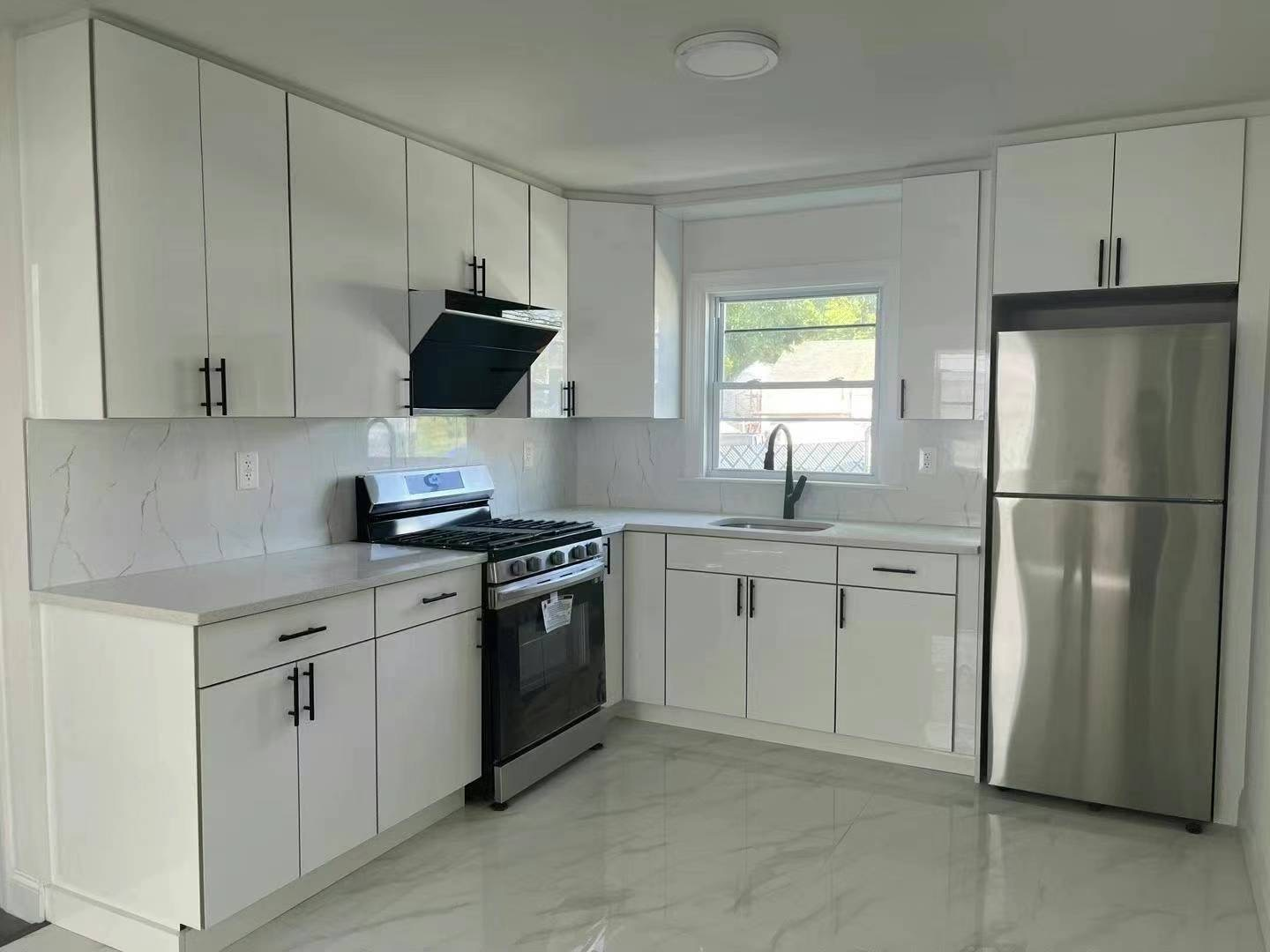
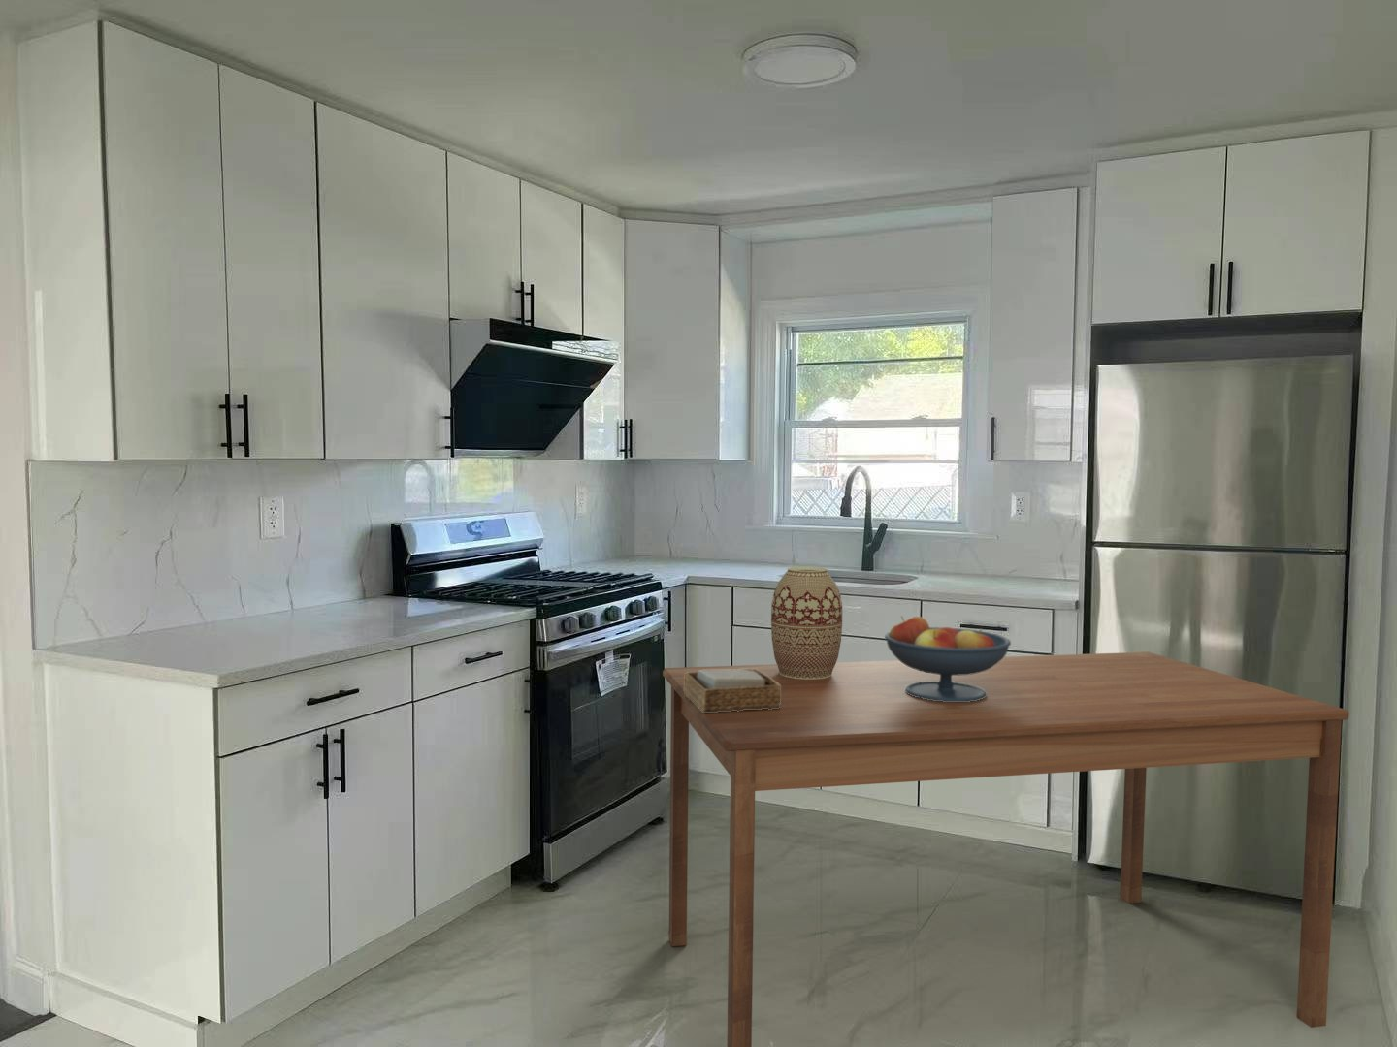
+ vase [770,565,843,680]
+ dining table [661,651,1350,1047]
+ fruit bowl [883,615,1012,702]
+ napkin holder [684,669,781,713]
